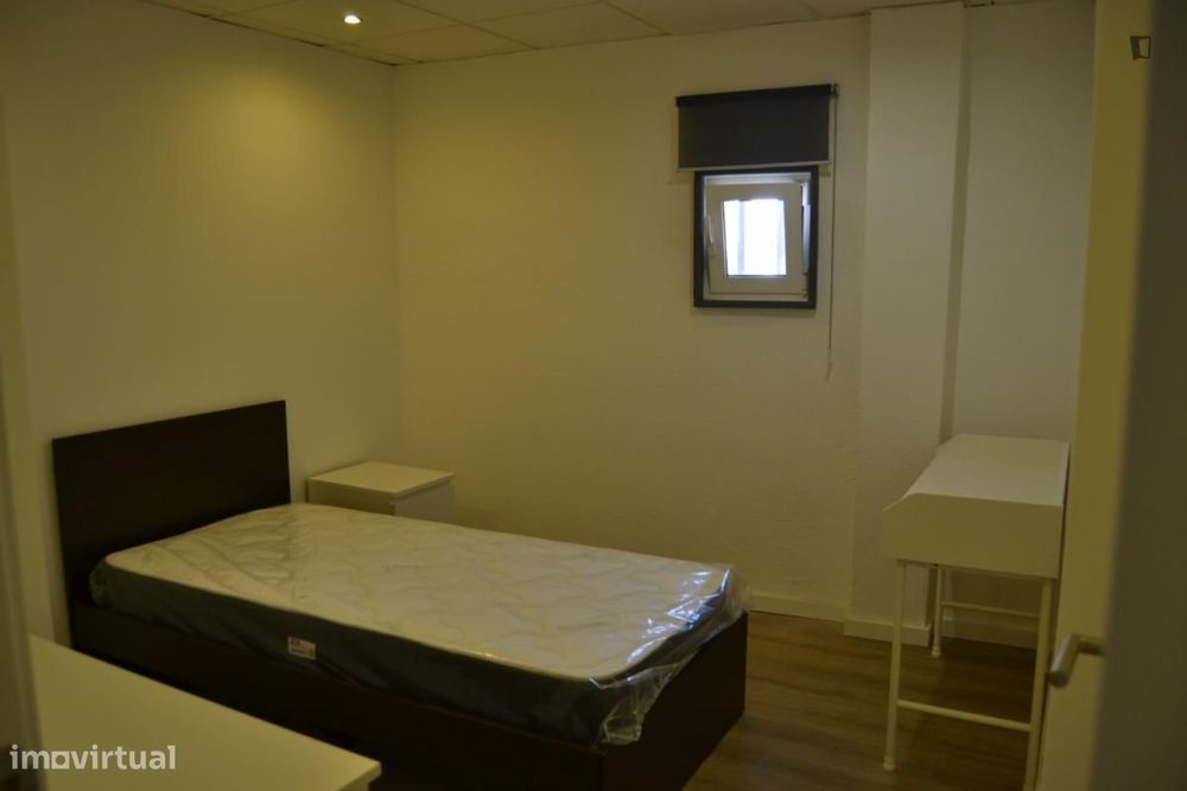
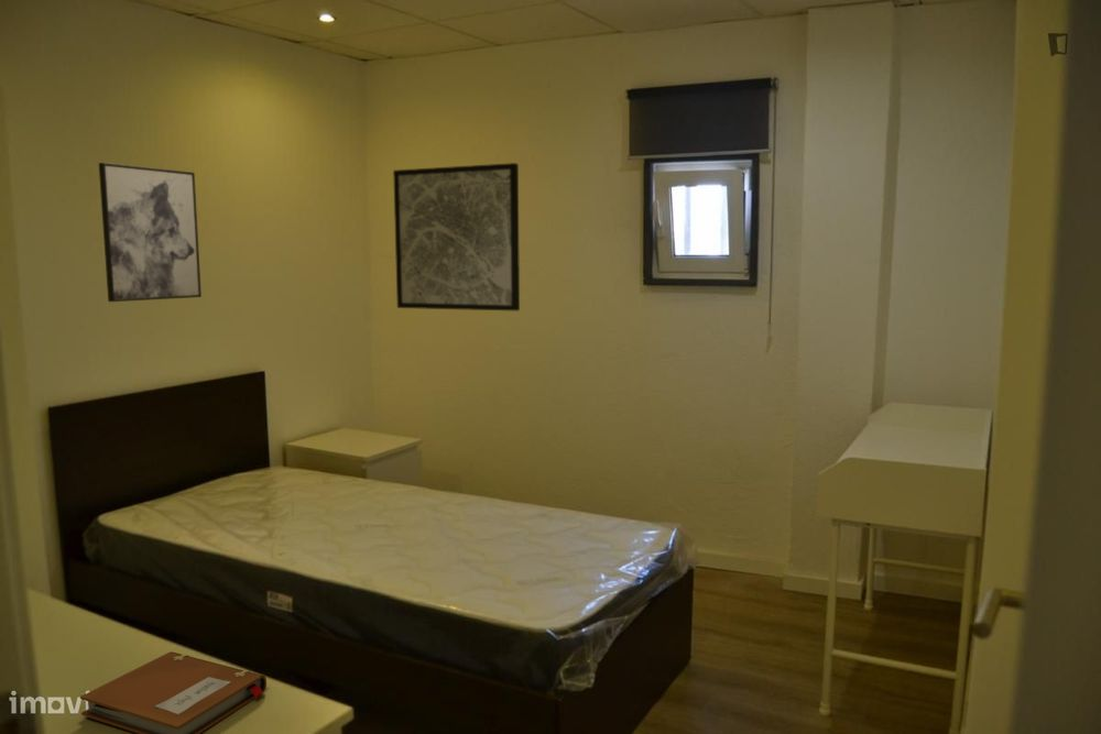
+ notebook [79,650,268,734]
+ wall art [392,162,521,311]
+ wall art [98,162,203,303]
